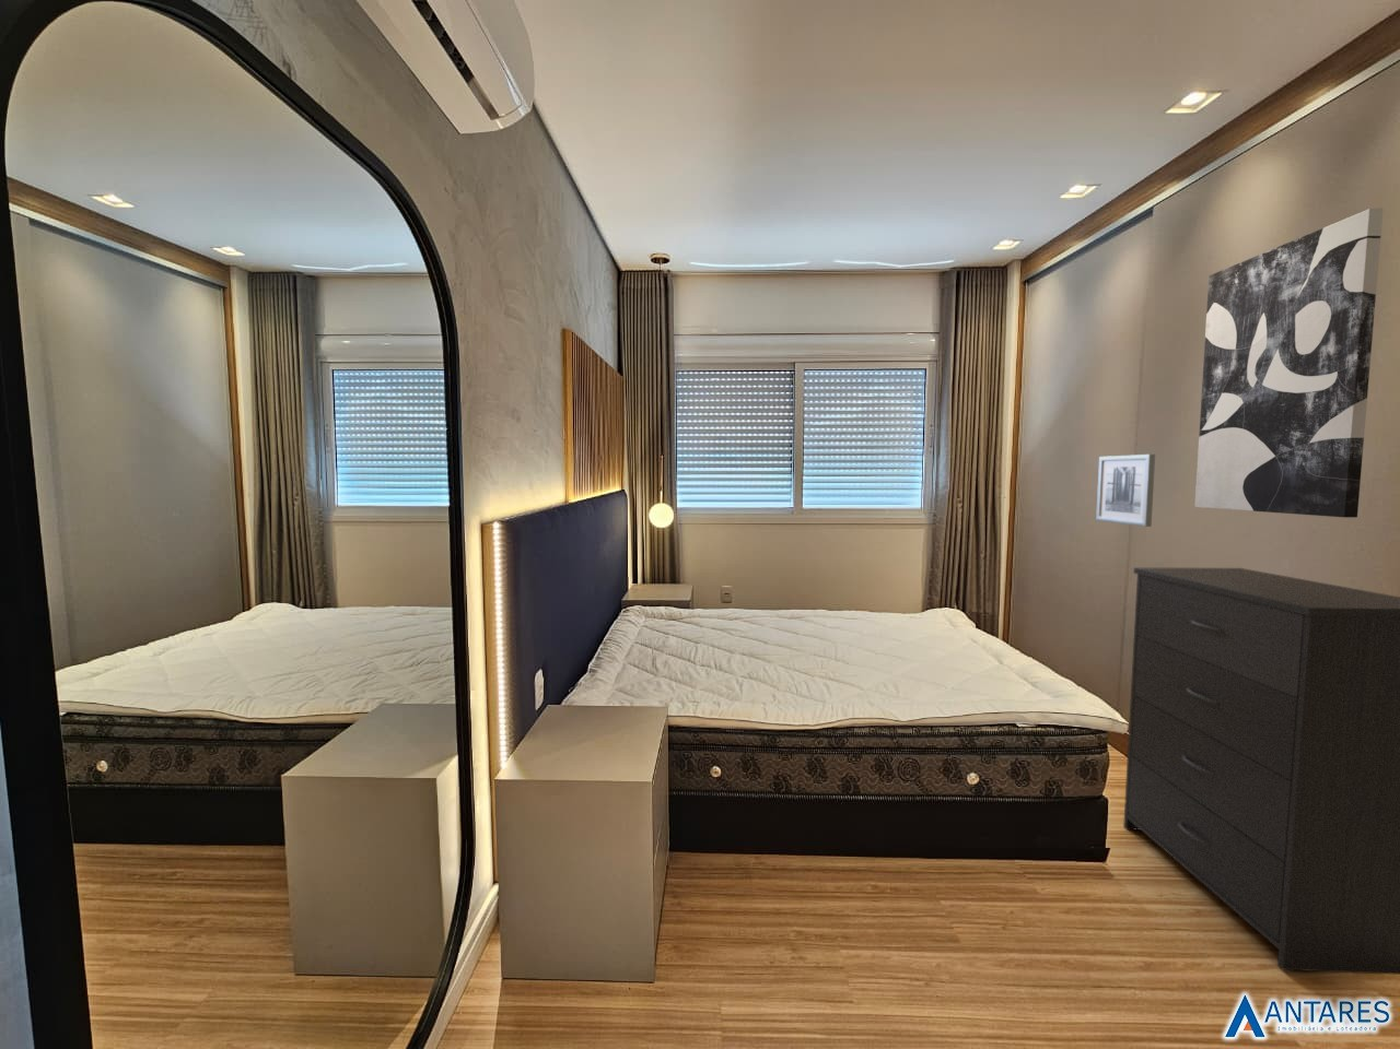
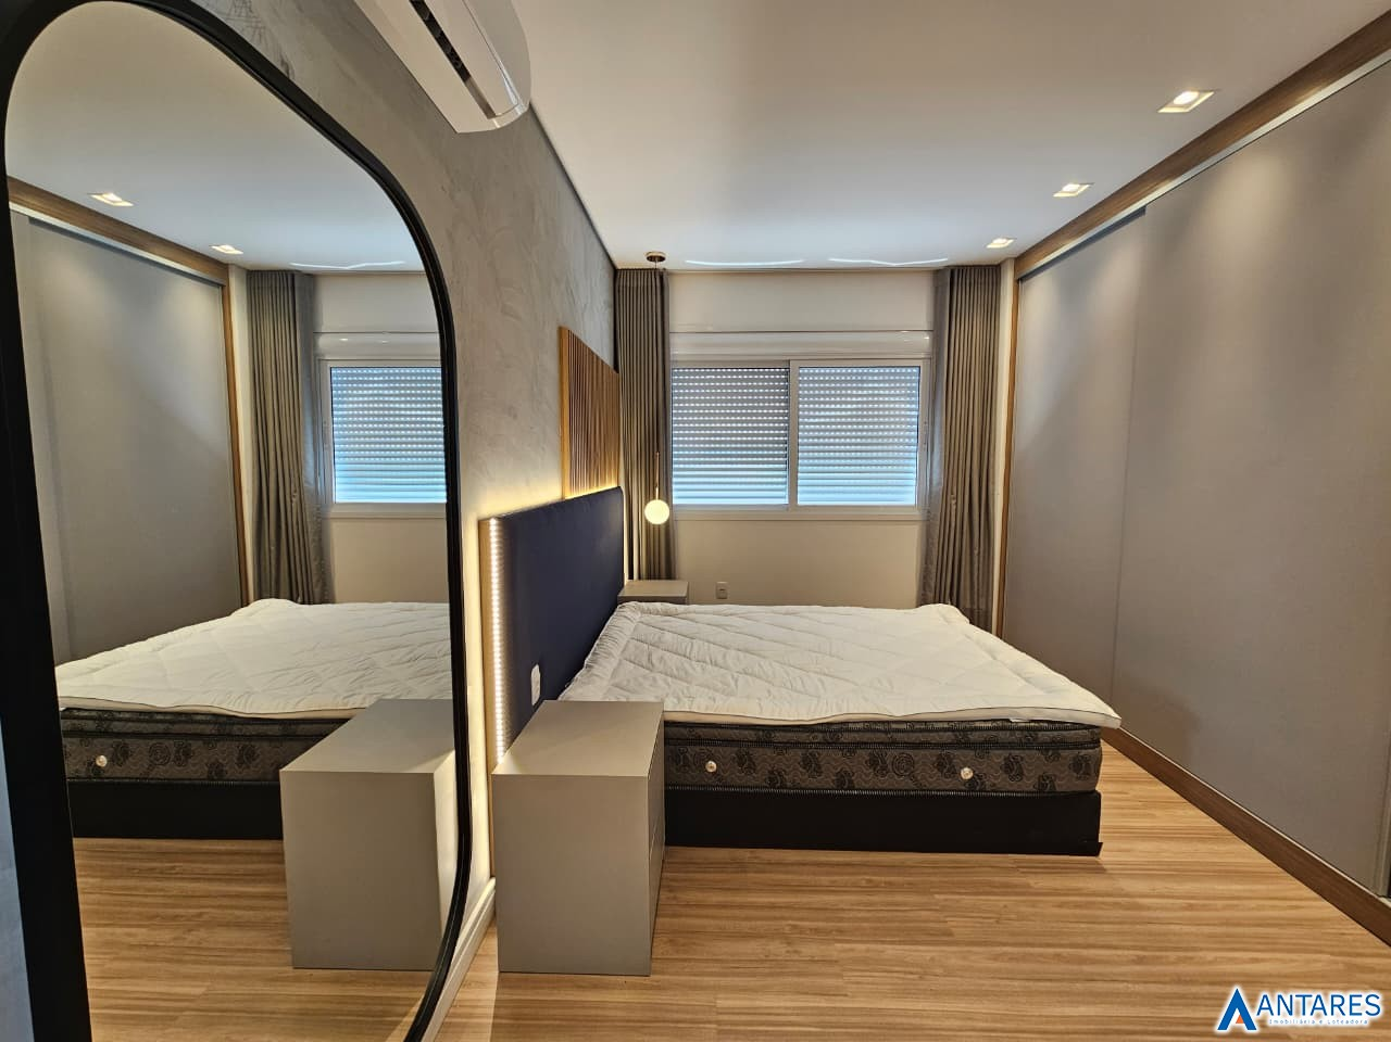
- wall art [1193,207,1383,518]
- dresser [1122,566,1400,976]
- wall art [1095,454,1156,528]
